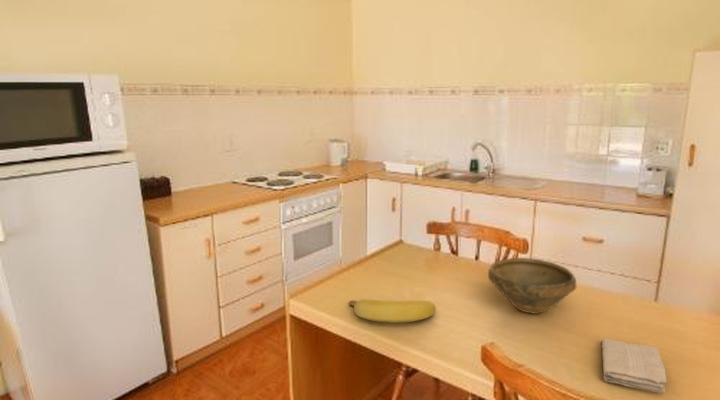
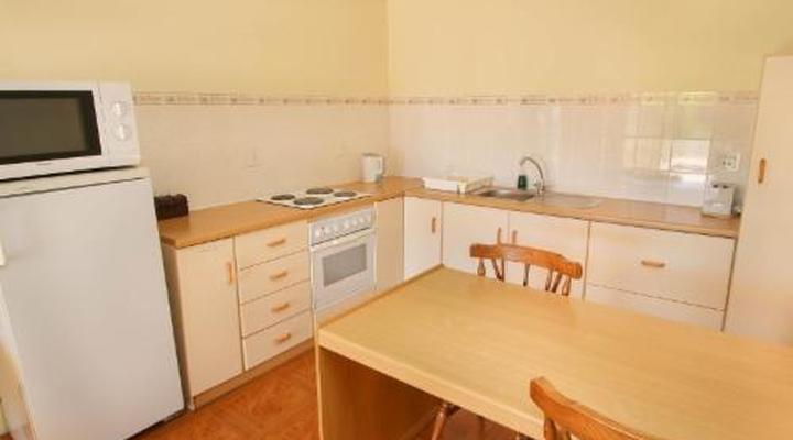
- banana [347,298,437,324]
- washcloth [600,338,668,394]
- bowl [487,257,577,315]
